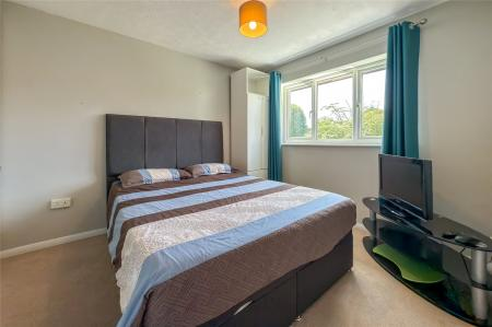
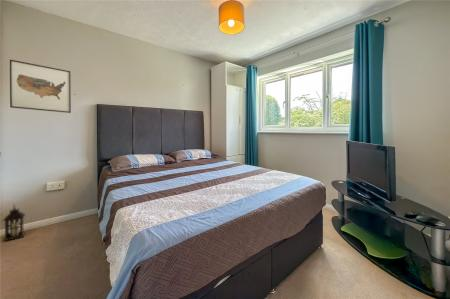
+ wall art [9,59,72,114]
+ lantern [2,203,26,242]
